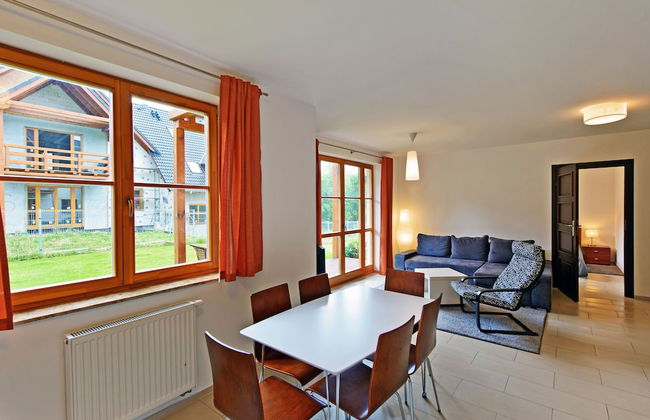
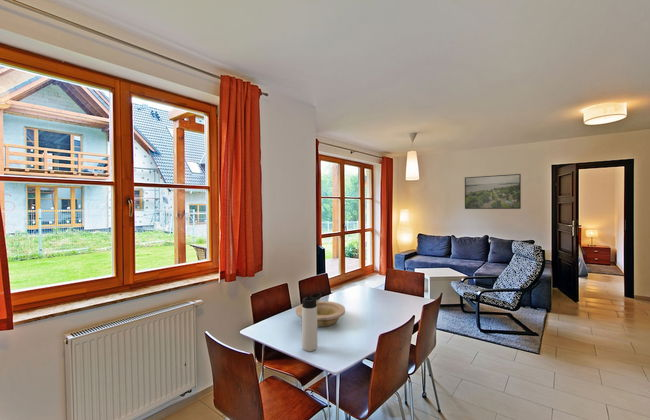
+ thermos bottle [301,292,323,352]
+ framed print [464,173,522,210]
+ bowl [295,300,346,328]
